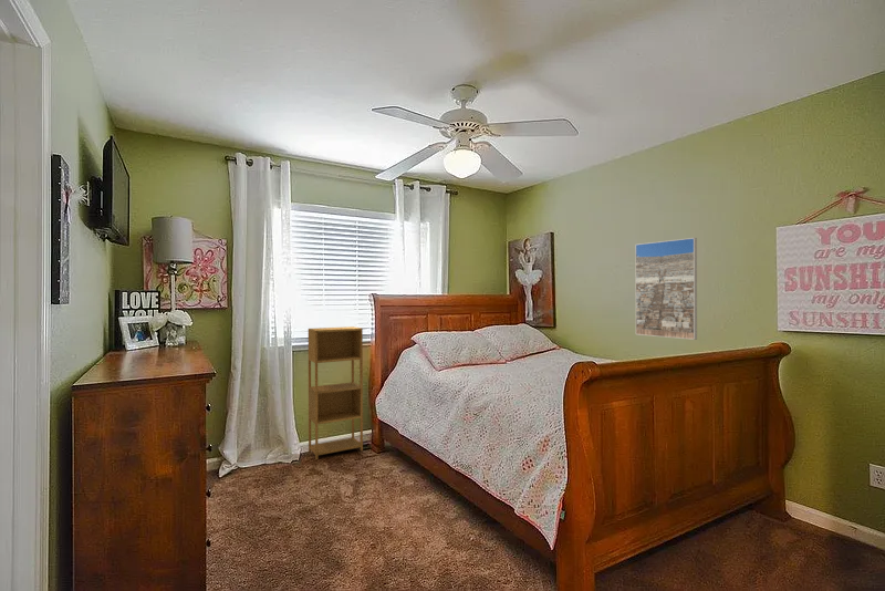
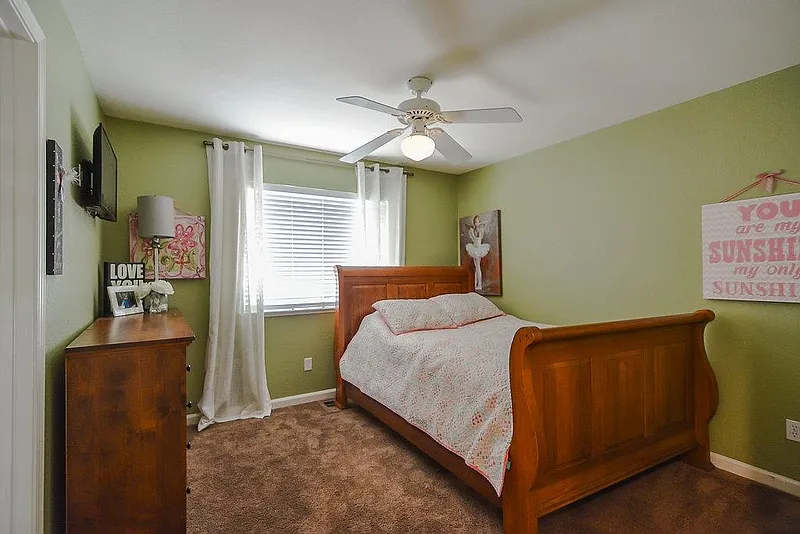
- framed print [634,237,698,341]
- shelving unit [308,325,364,460]
